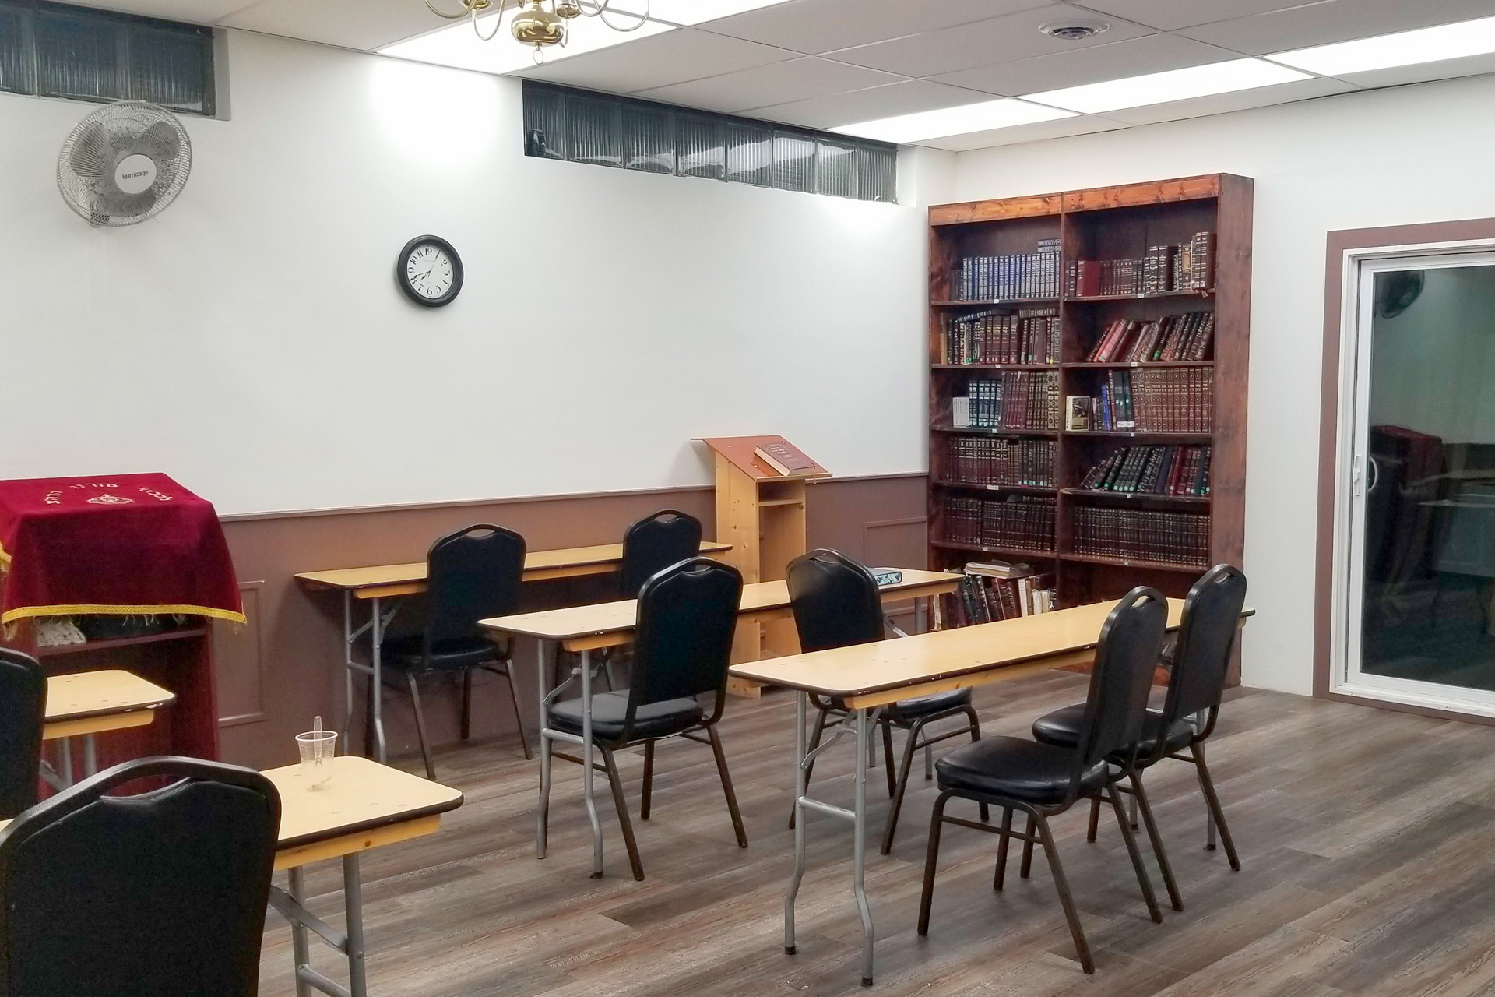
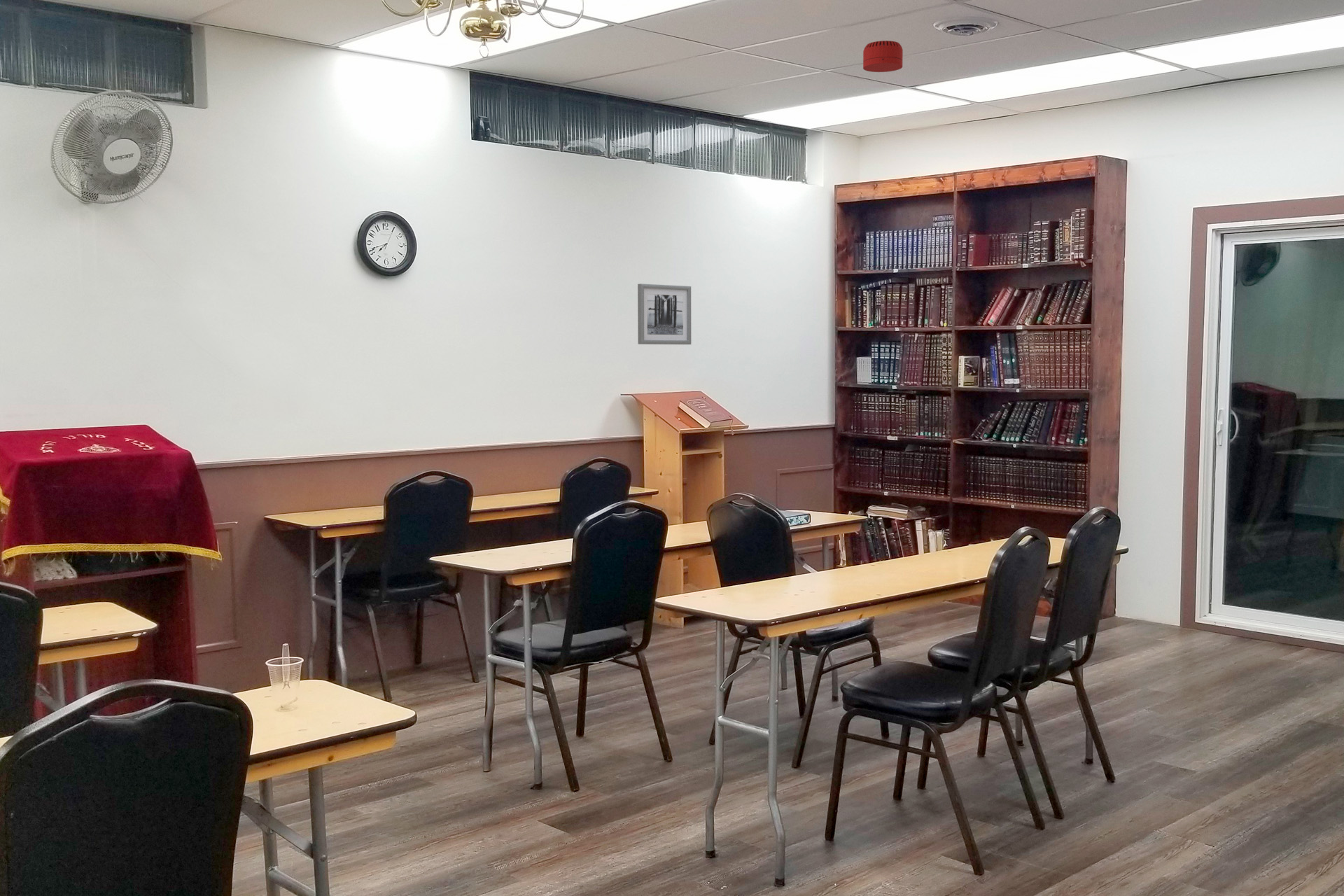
+ wall art [637,283,692,345]
+ smoke detector [862,40,904,73]
